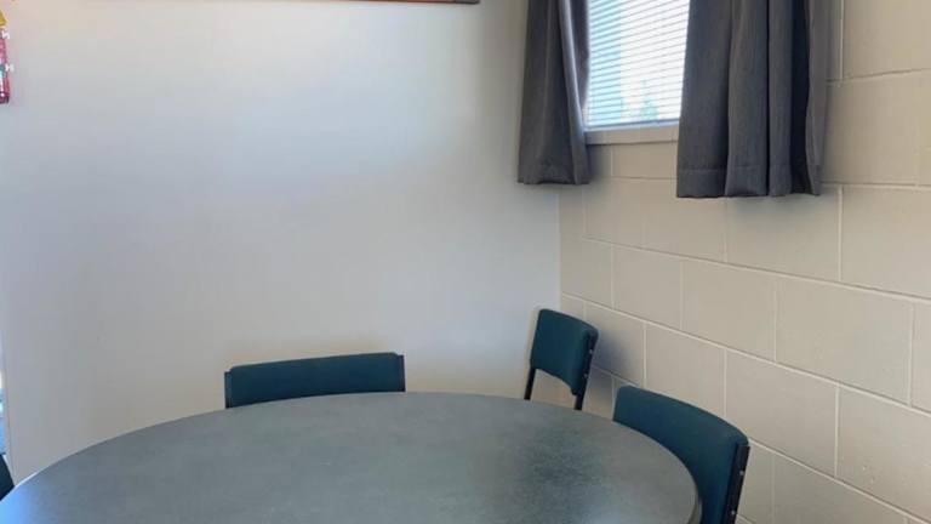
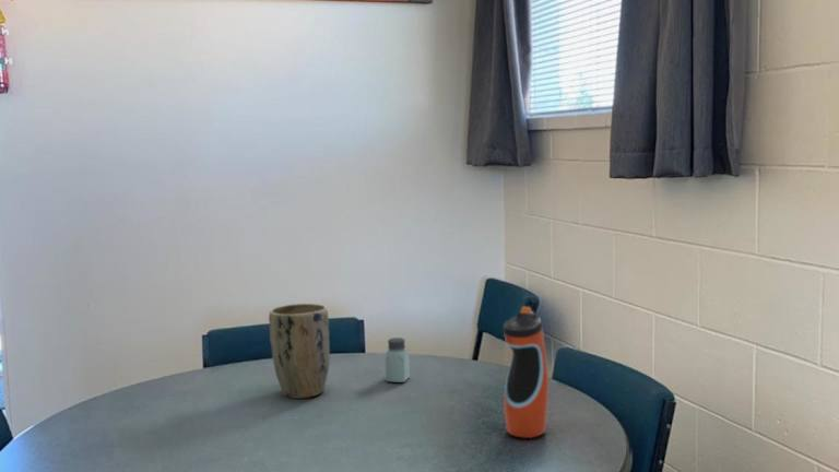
+ saltshaker [385,337,411,384]
+ plant pot [268,303,331,400]
+ water bottle [503,305,550,439]
